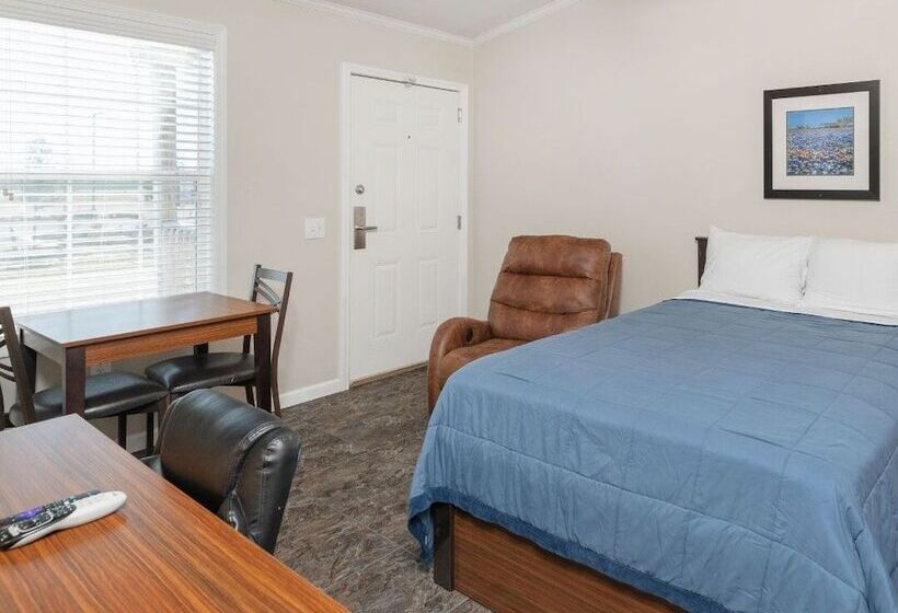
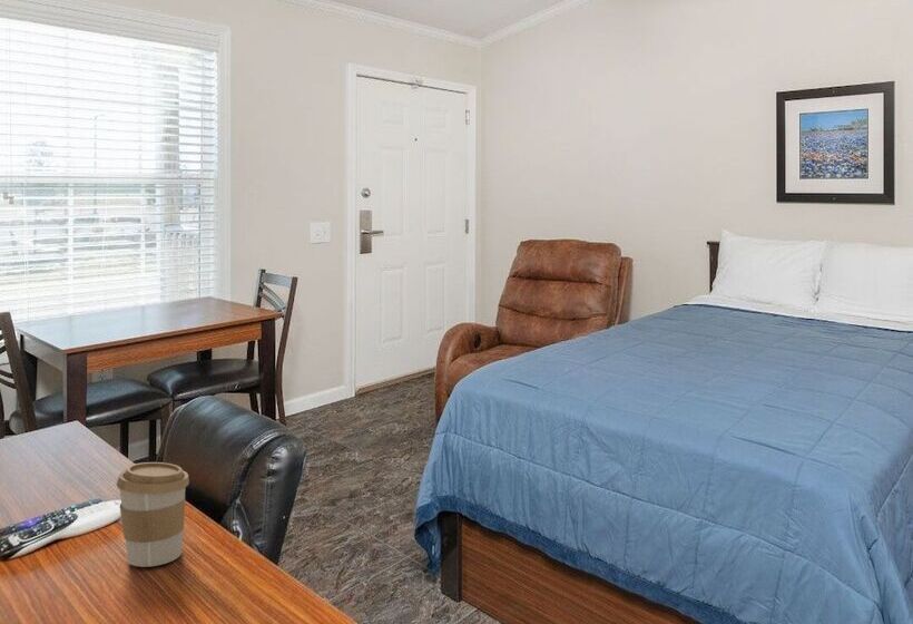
+ coffee cup [116,461,190,568]
